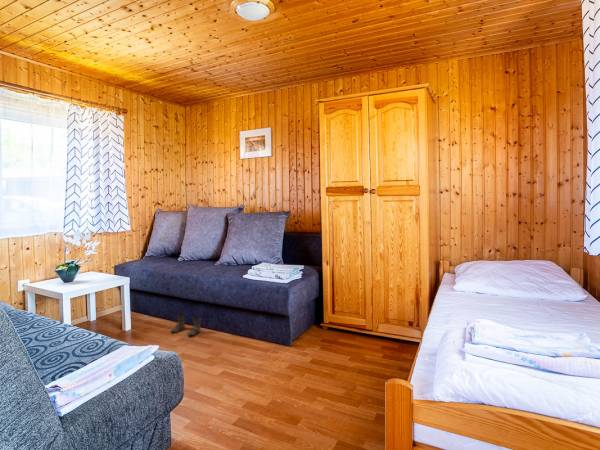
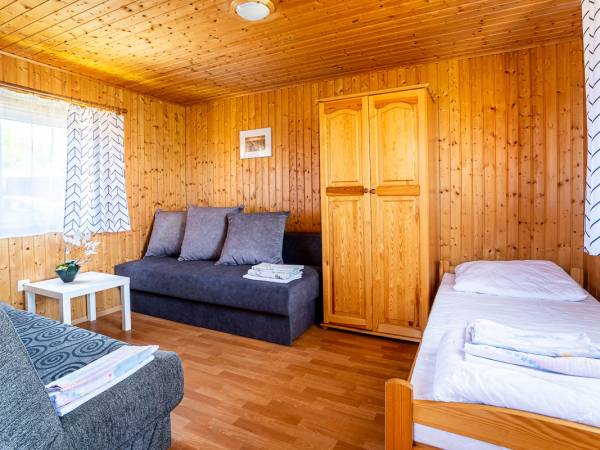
- boots [169,312,202,337]
